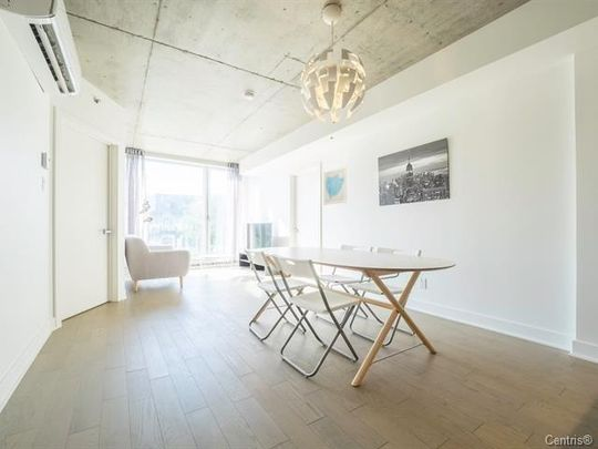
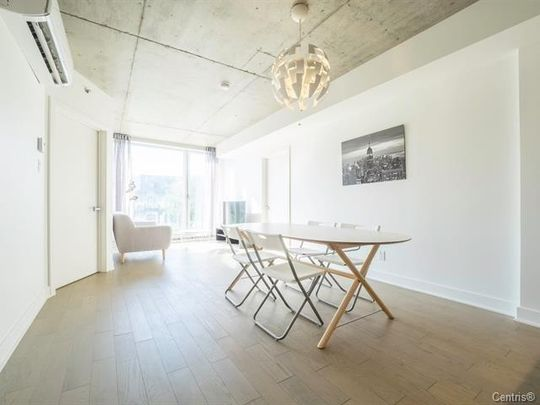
- wall art [322,165,348,206]
